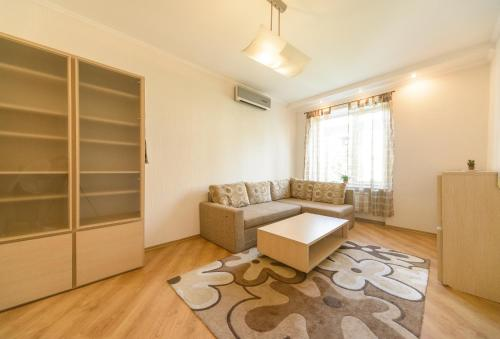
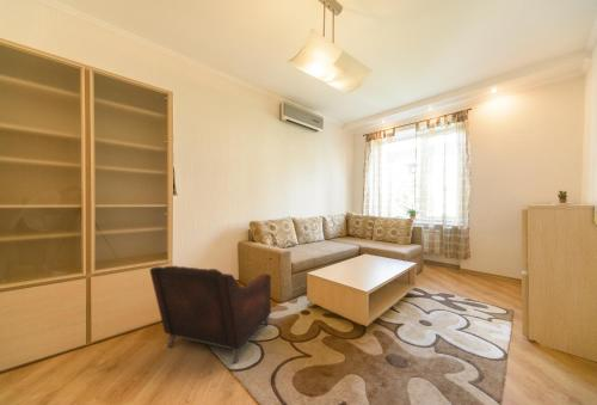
+ armchair [149,265,272,364]
